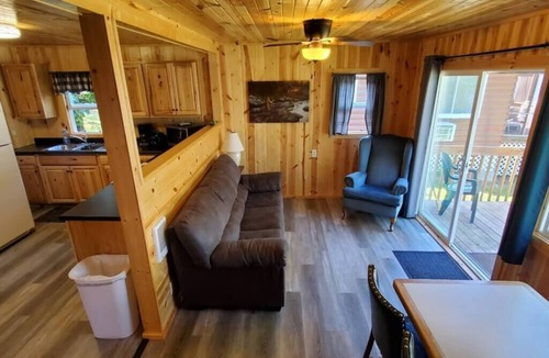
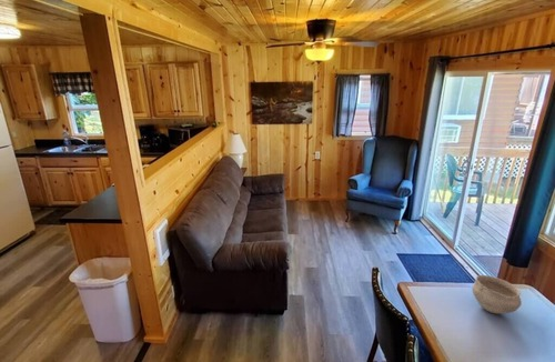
+ bowl [472,274,523,314]
